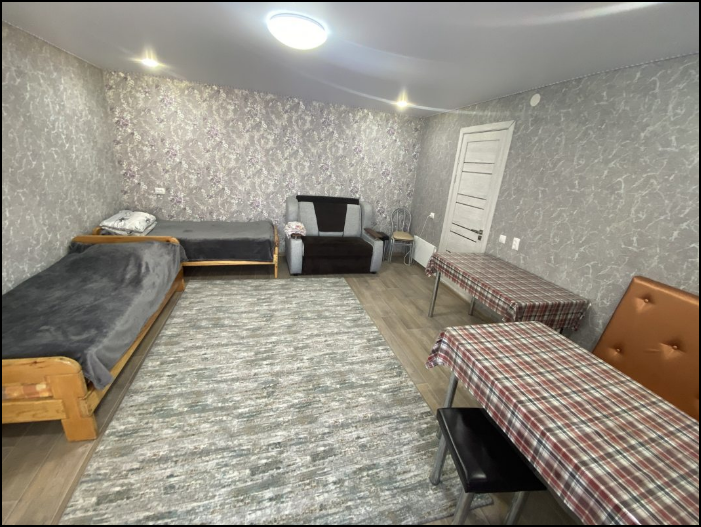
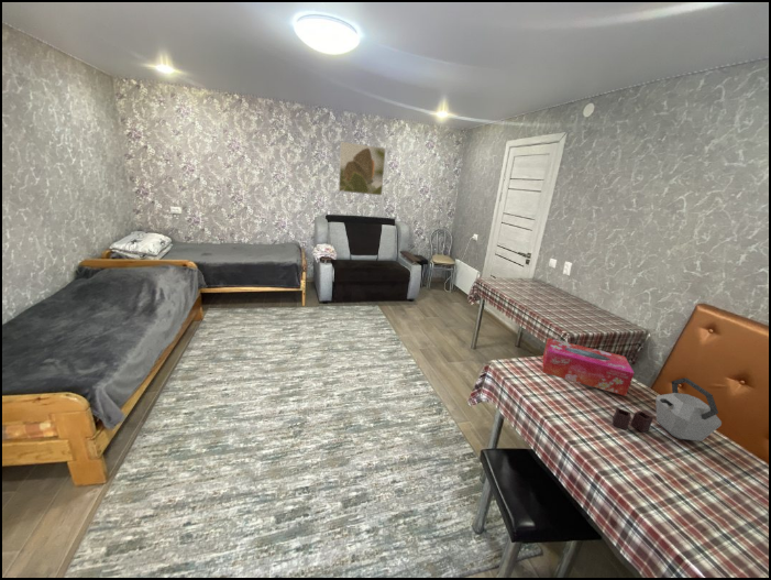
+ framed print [338,141,387,196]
+ kettle [612,376,723,442]
+ tissue box [541,337,635,397]
